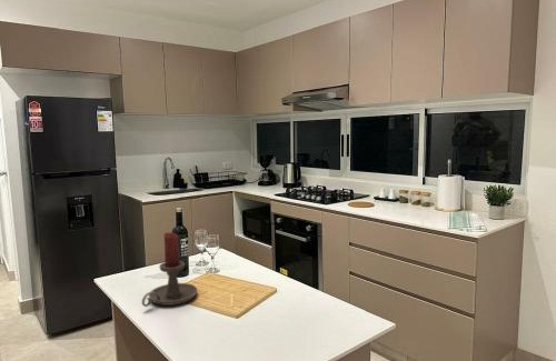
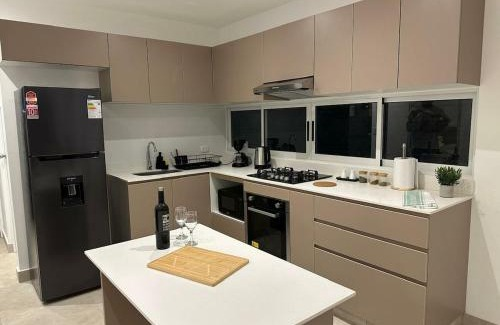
- candle holder [141,232,199,308]
